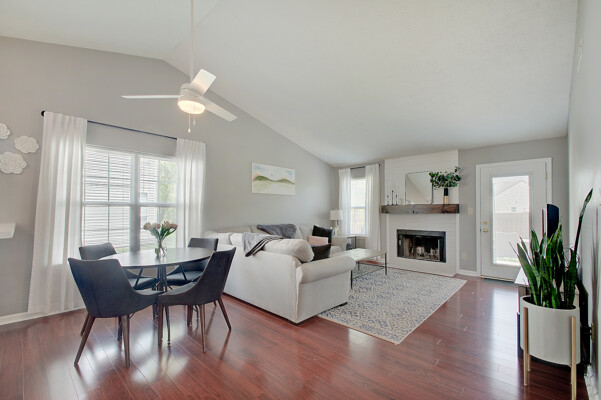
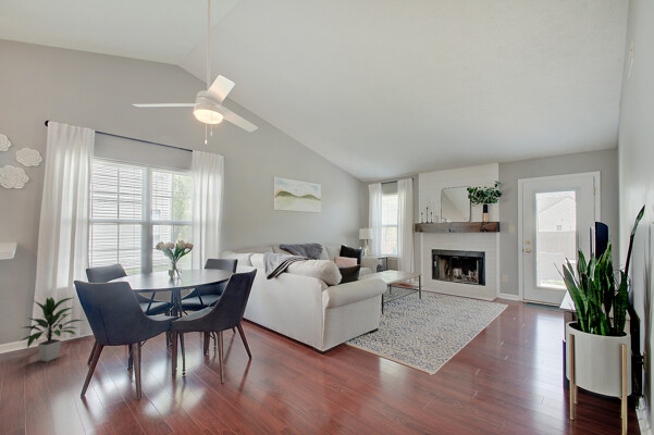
+ indoor plant [20,296,86,362]
